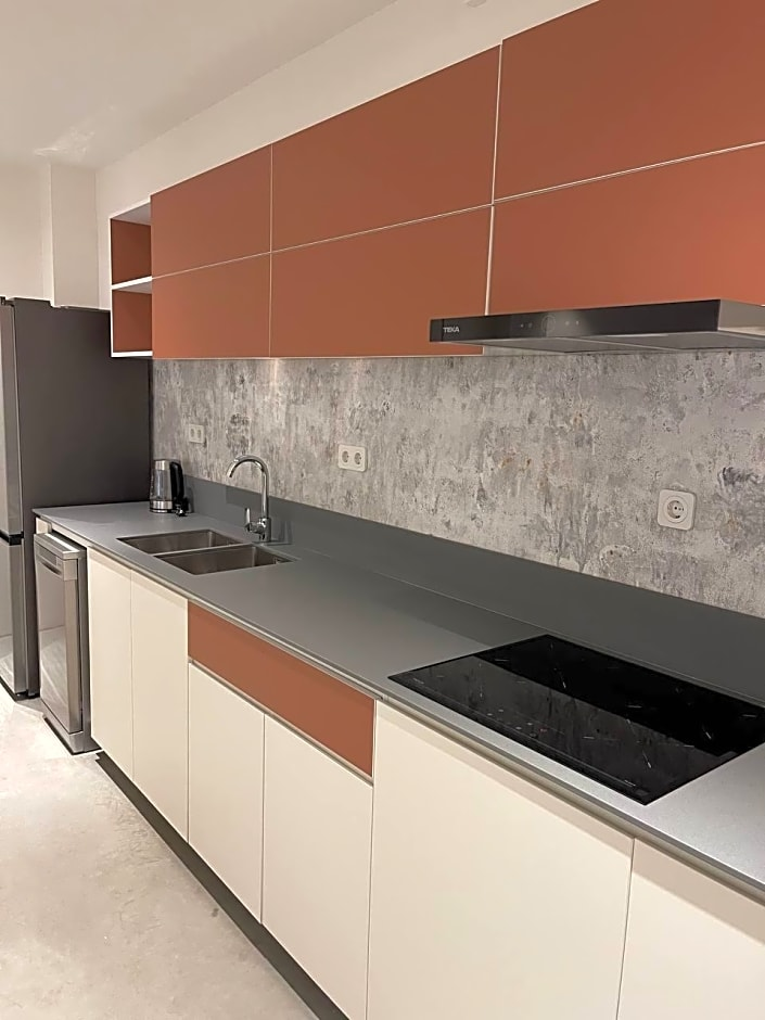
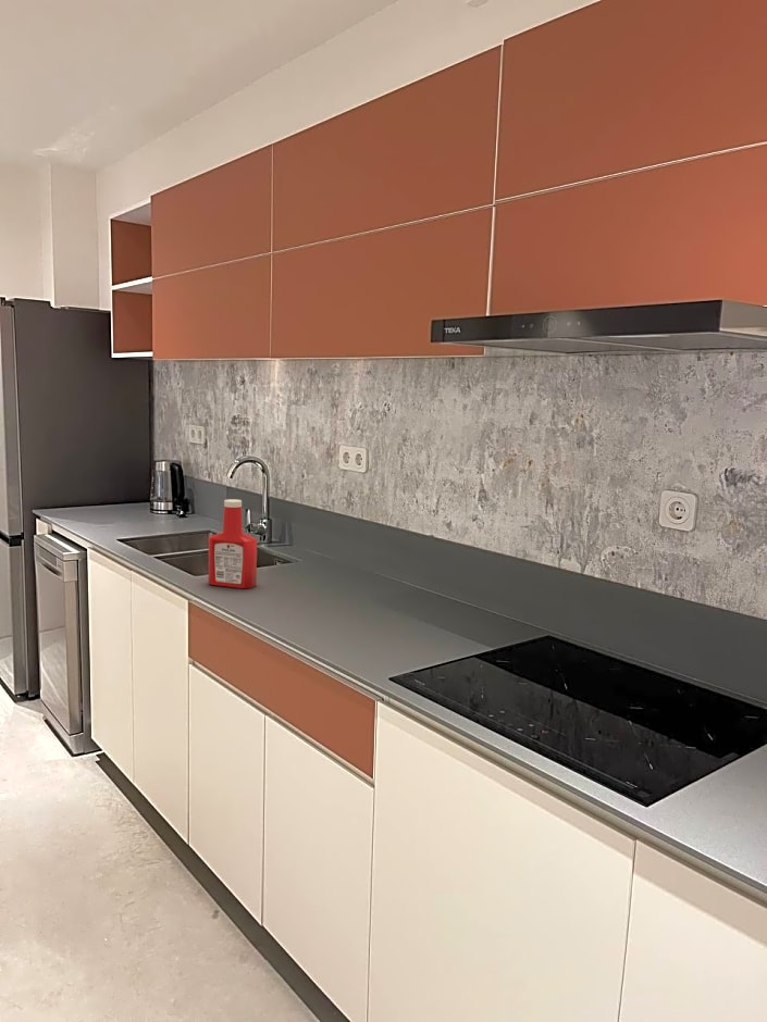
+ soap bottle [208,498,258,589]
